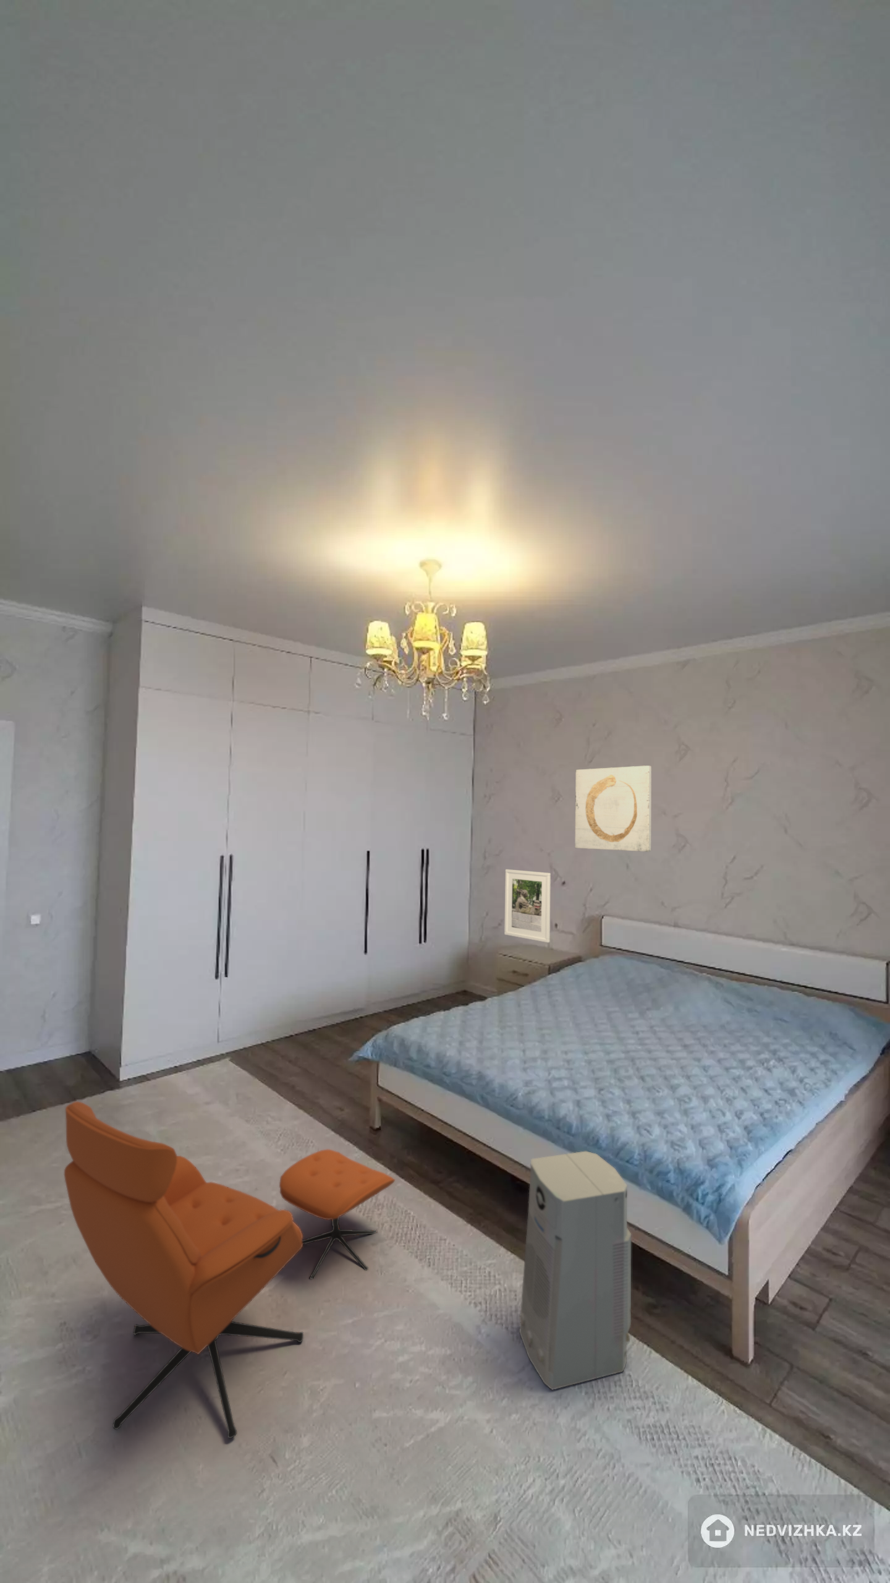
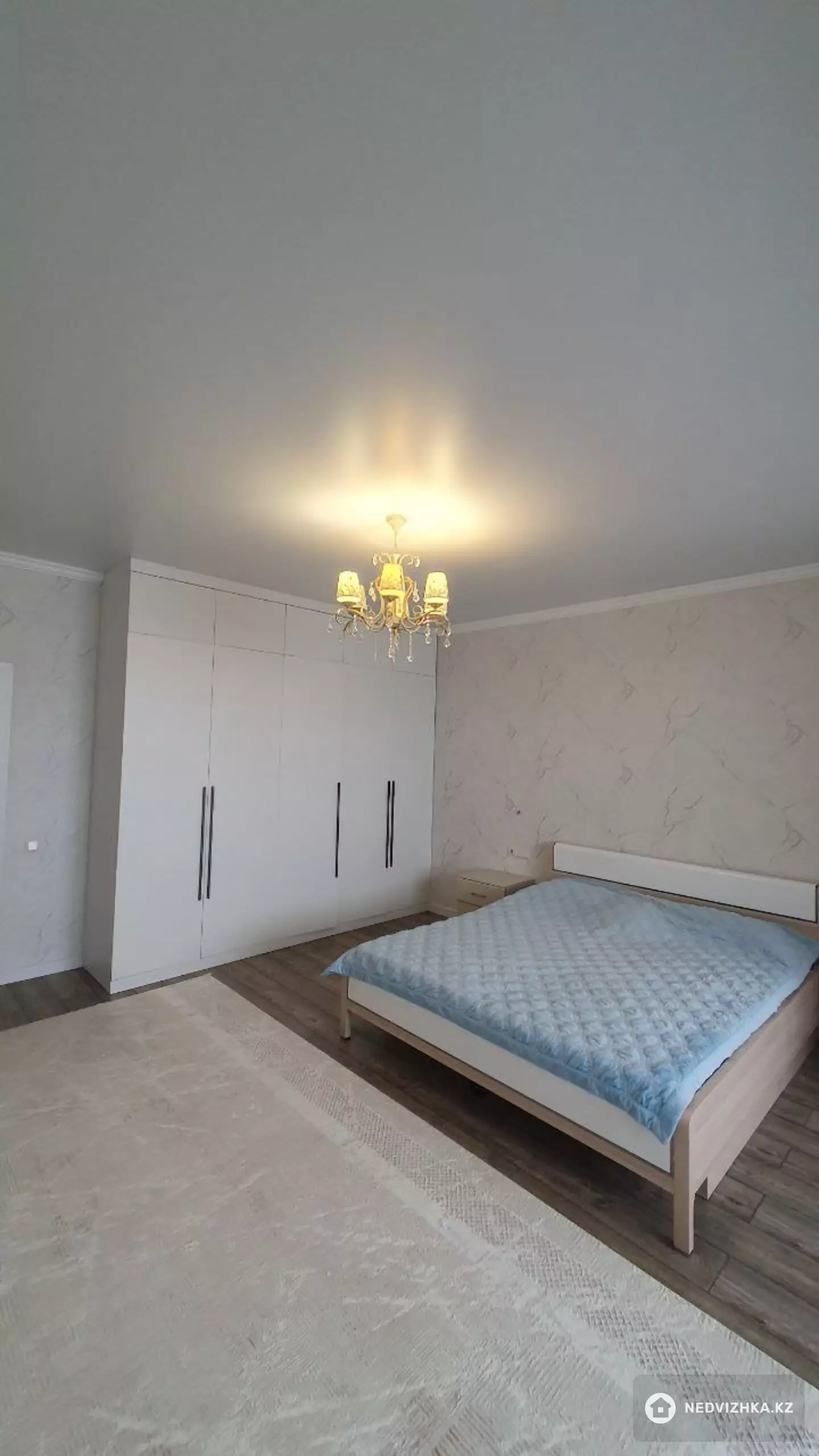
- air purifier [518,1150,631,1391]
- wall art [574,765,652,852]
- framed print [504,869,551,943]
- lounge chair [64,1100,396,1438]
